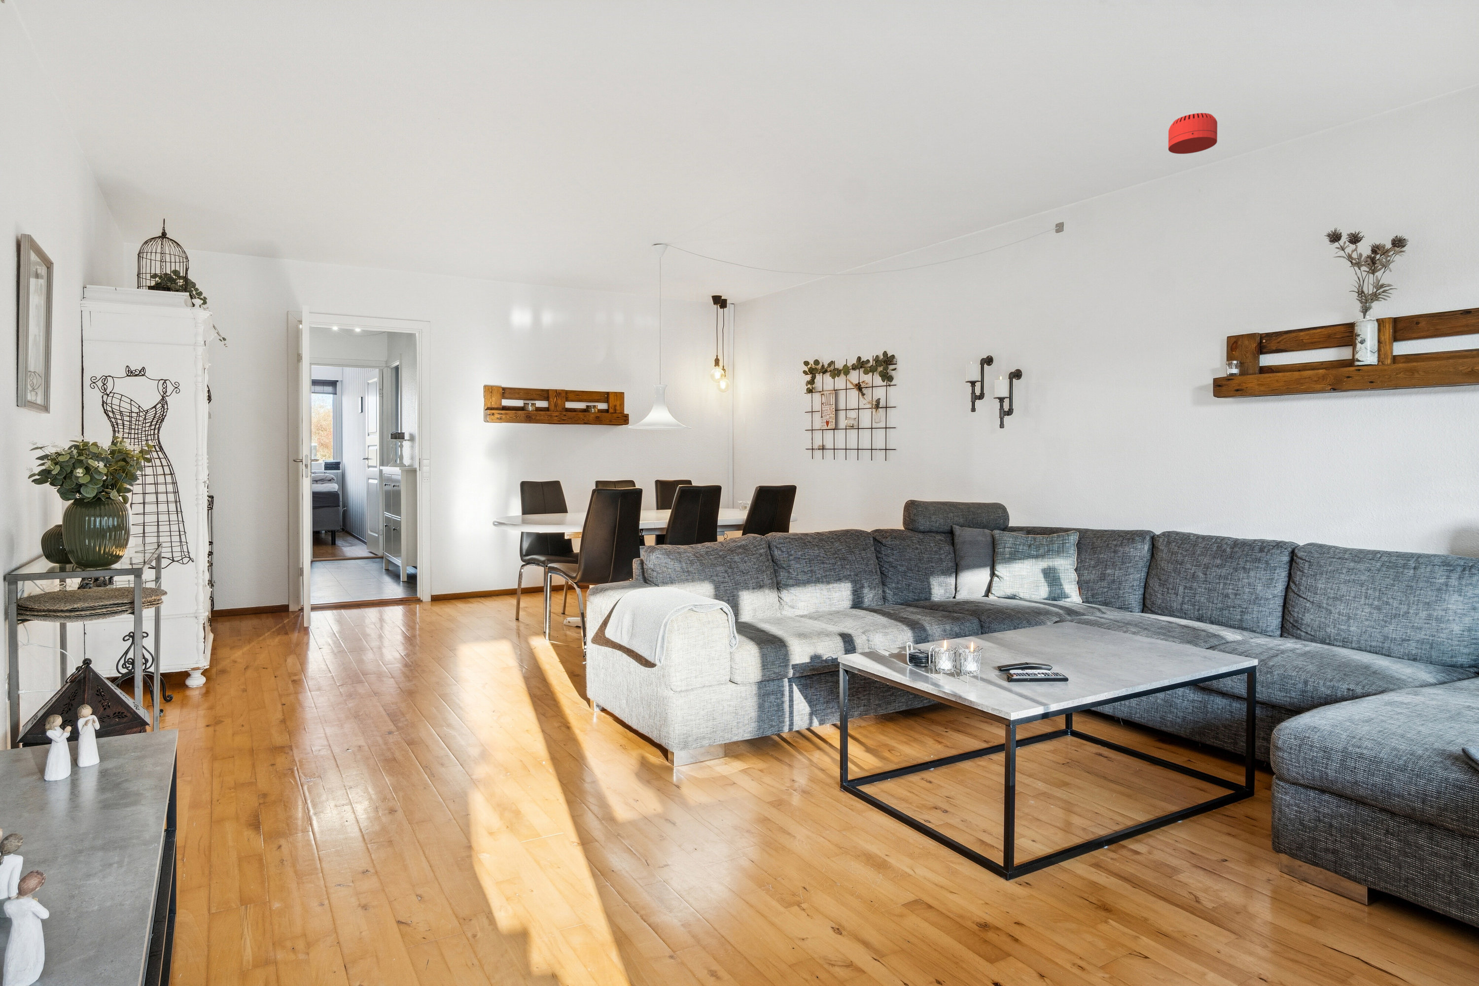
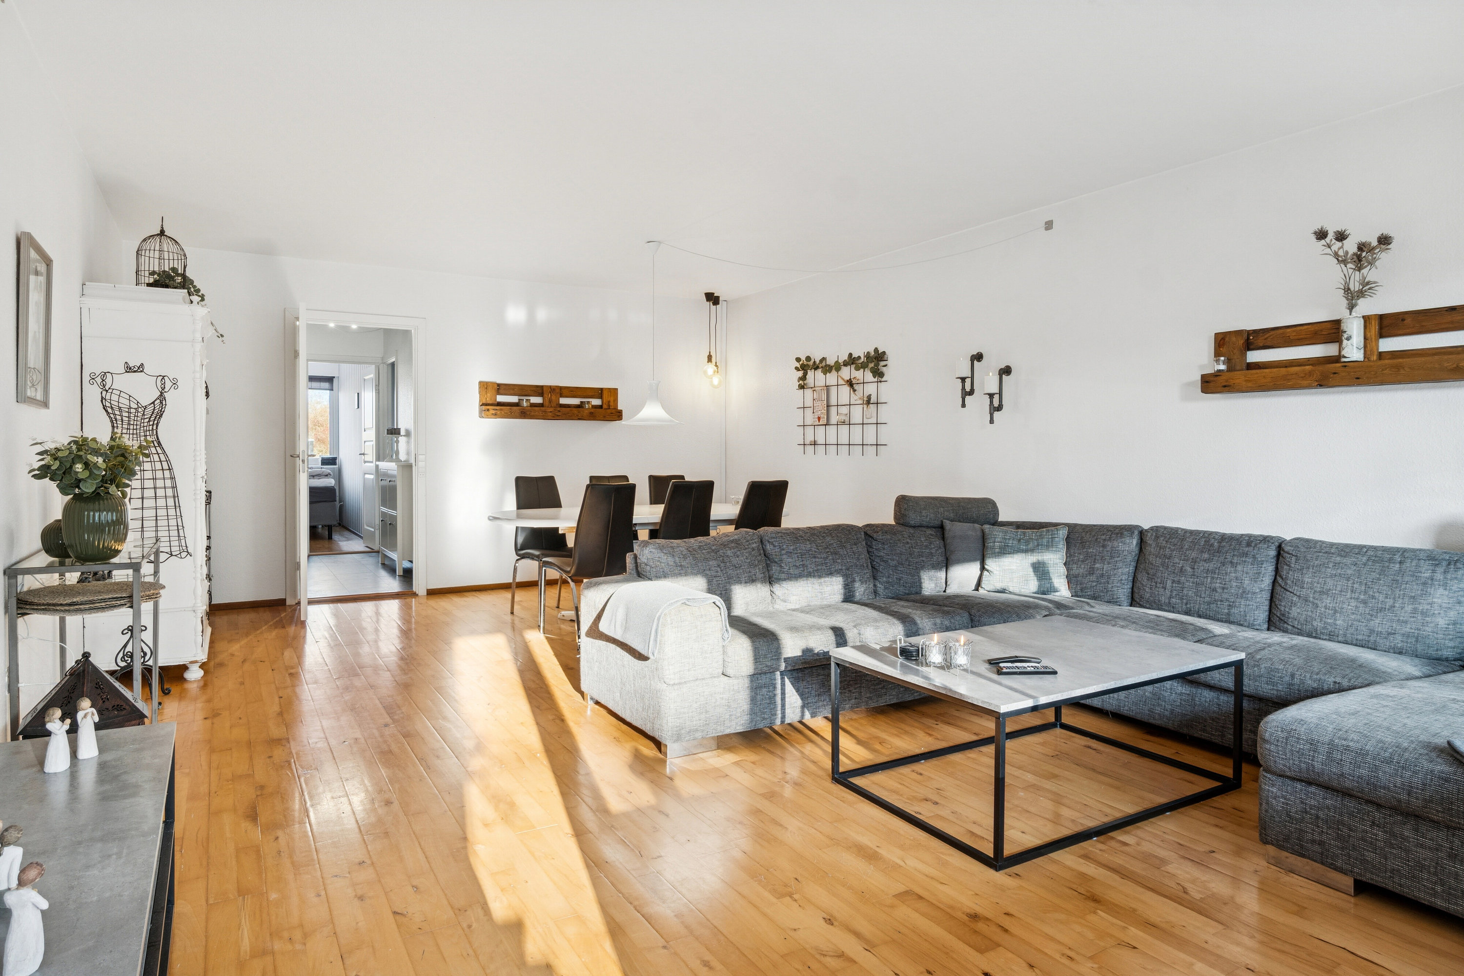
- smoke detector [1168,112,1218,154]
